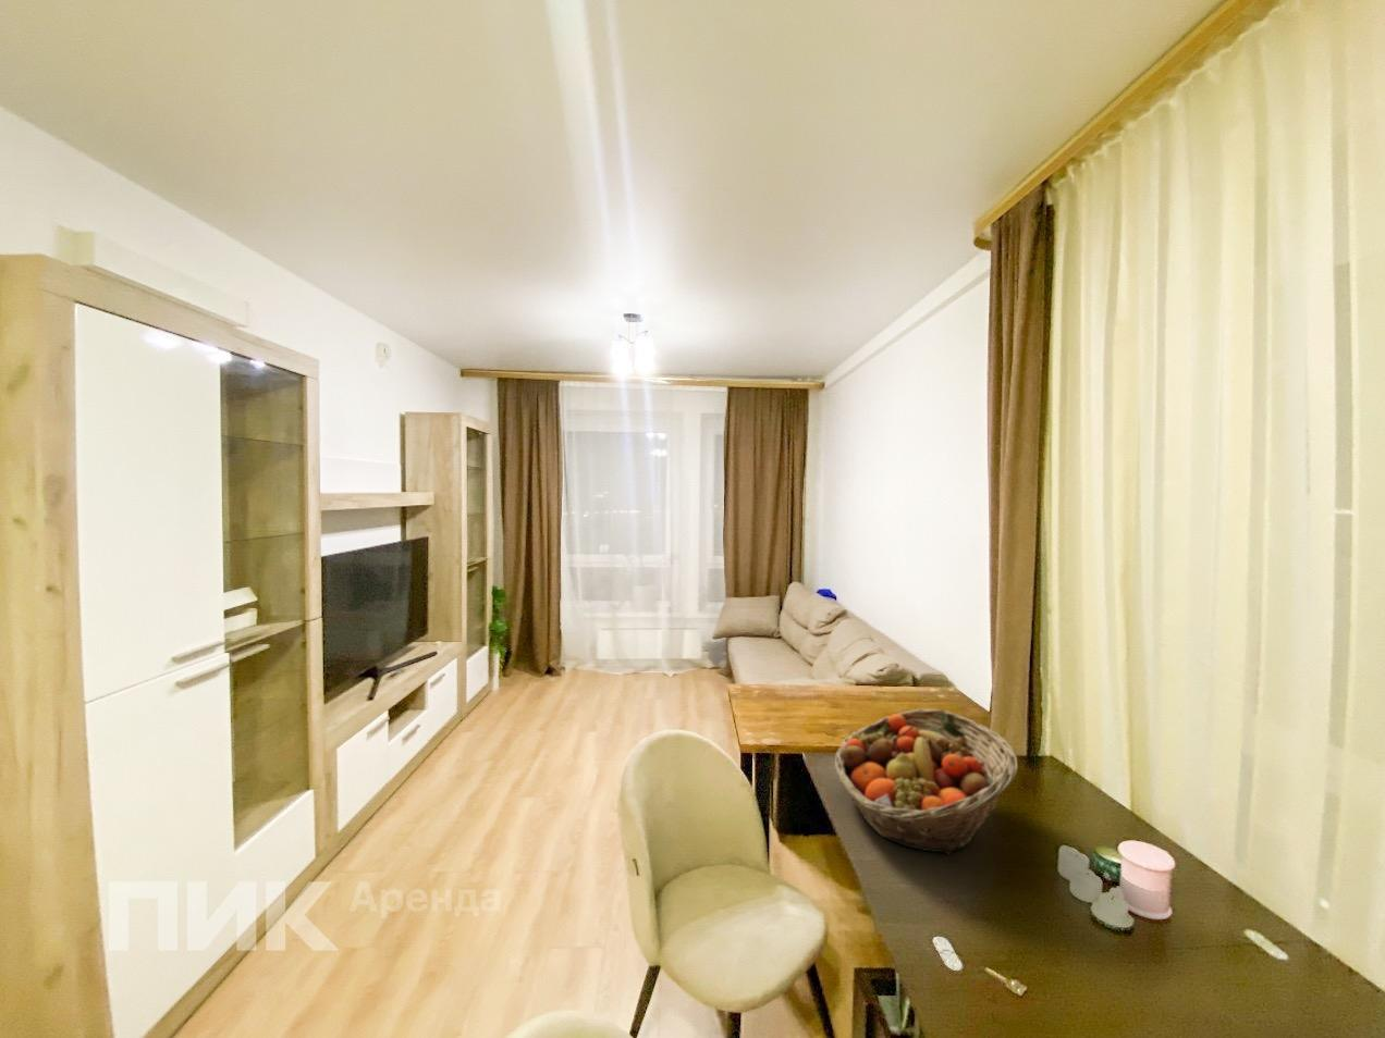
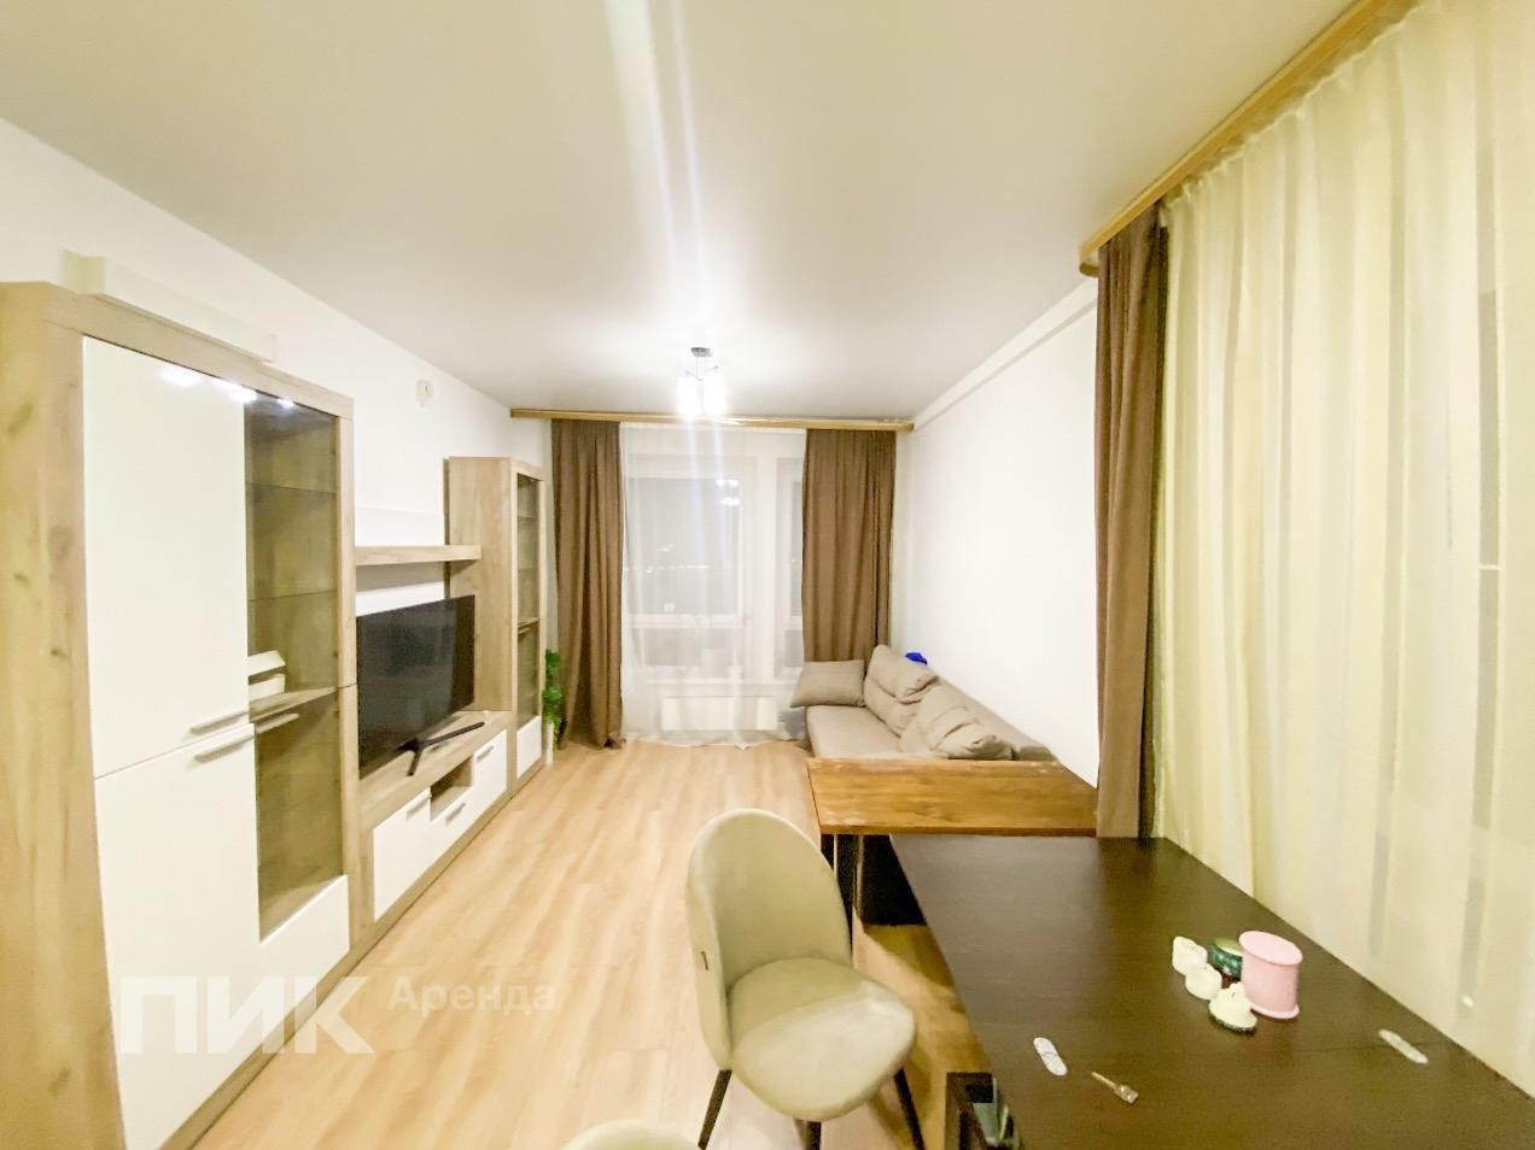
- fruit basket [833,709,1020,855]
